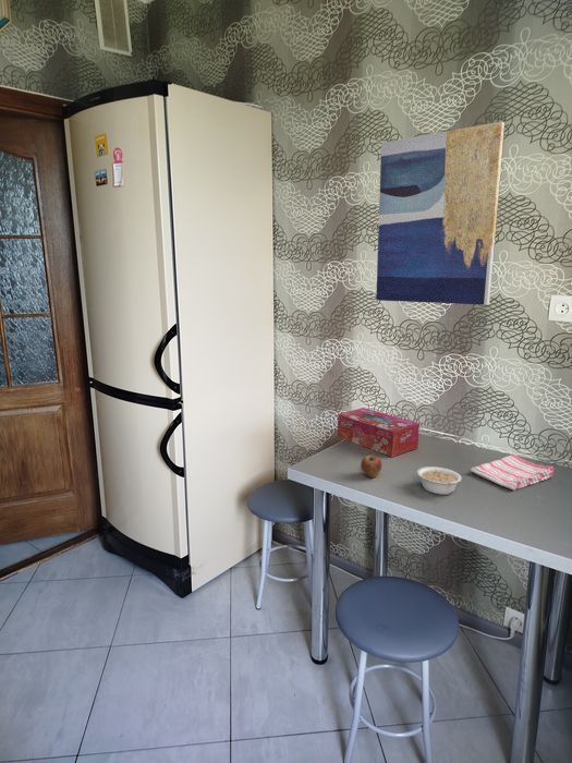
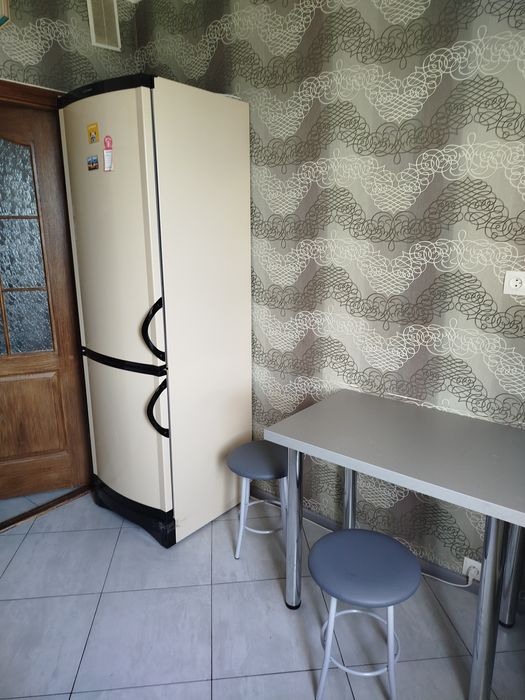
- fruit [360,453,382,479]
- legume [416,465,463,496]
- tissue box [337,407,421,458]
- dish towel [470,453,555,492]
- wall art [375,120,506,306]
